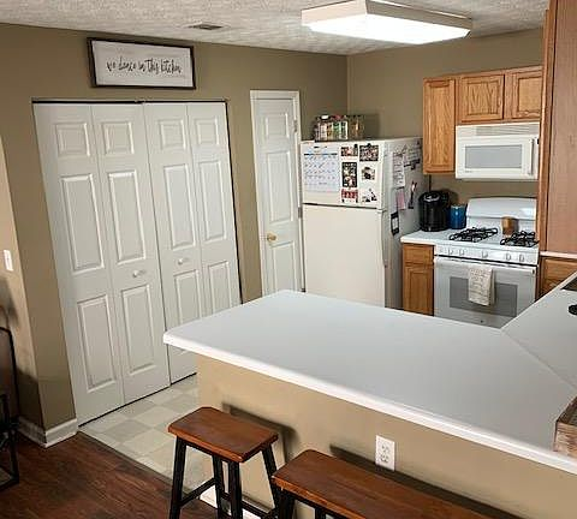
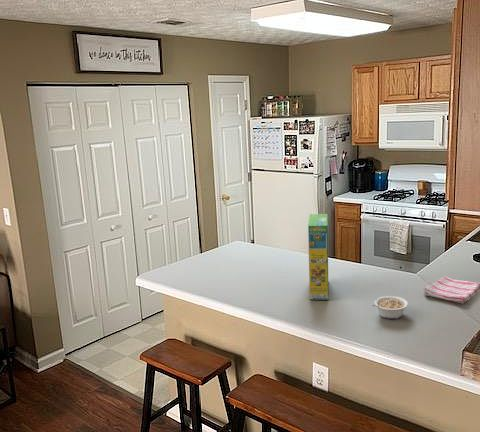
+ legume [371,295,409,320]
+ cereal box [307,213,329,301]
+ dish towel [422,276,480,304]
